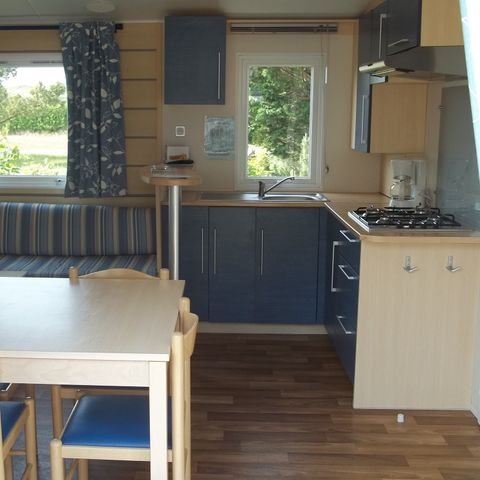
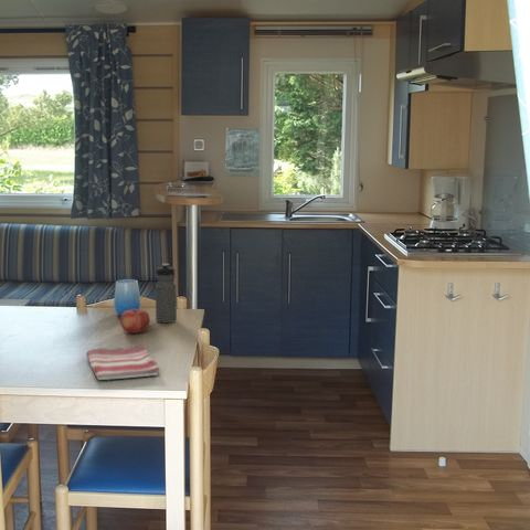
+ dish towel [85,344,160,381]
+ fruit [119,308,151,335]
+ cup [113,278,141,317]
+ water bottle [155,263,178,324]
